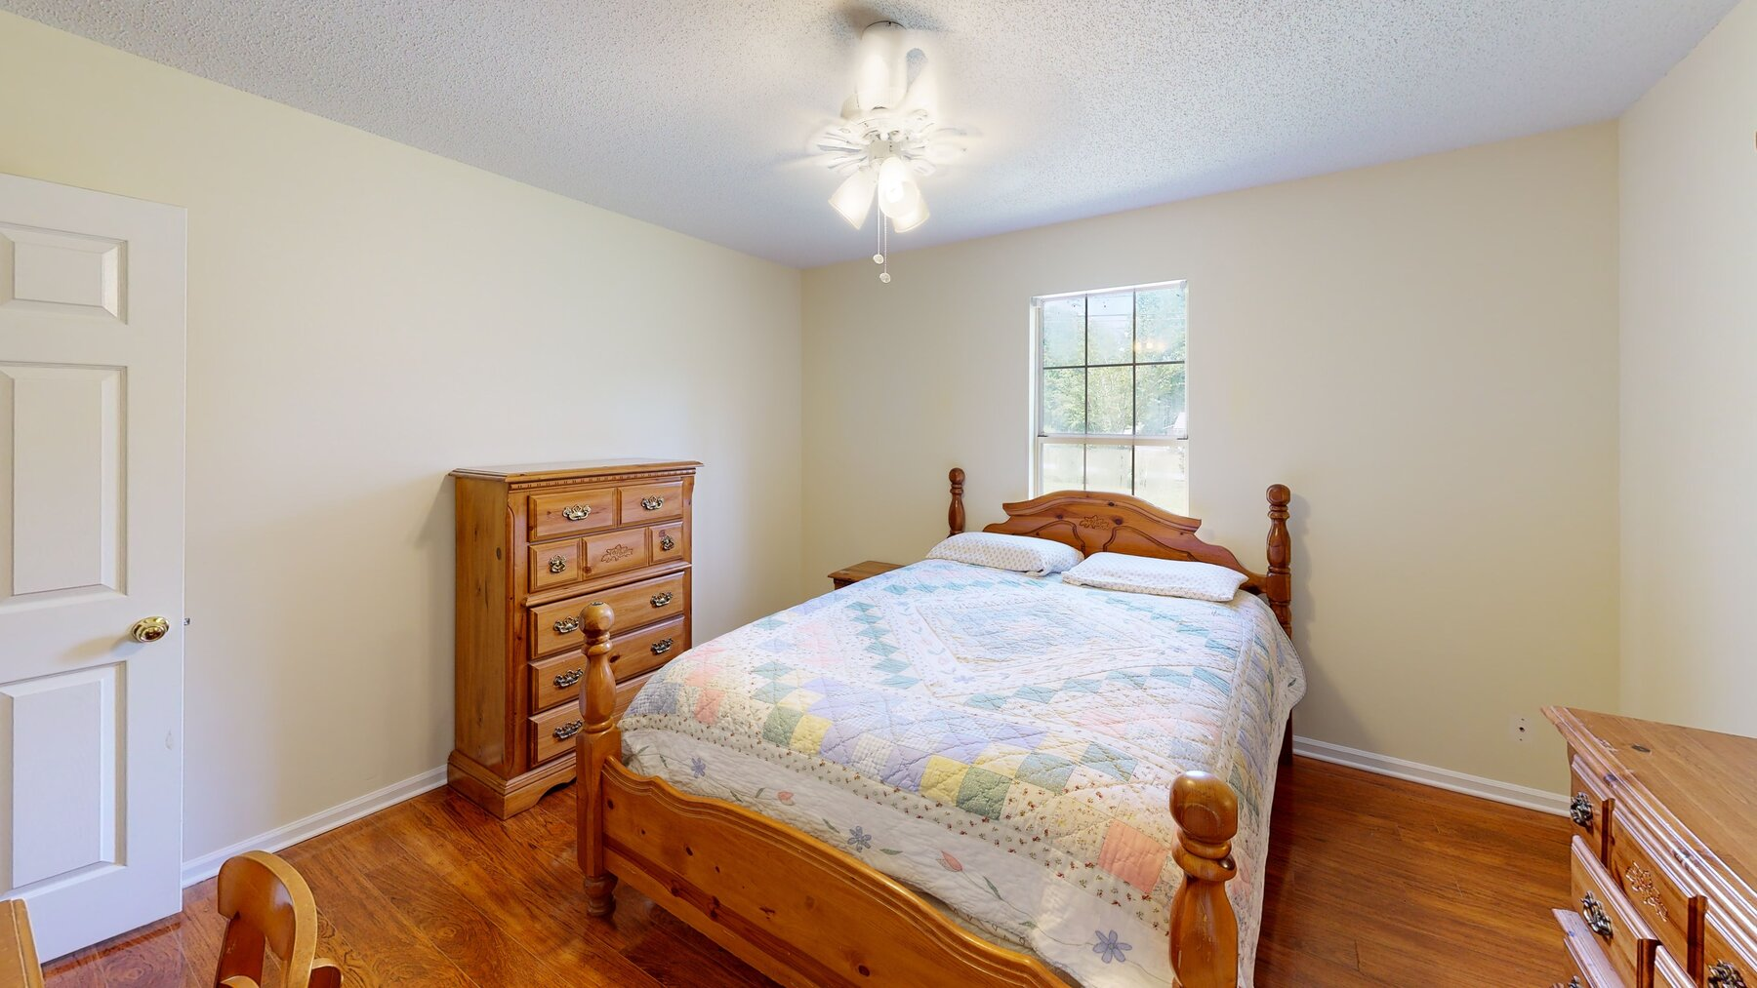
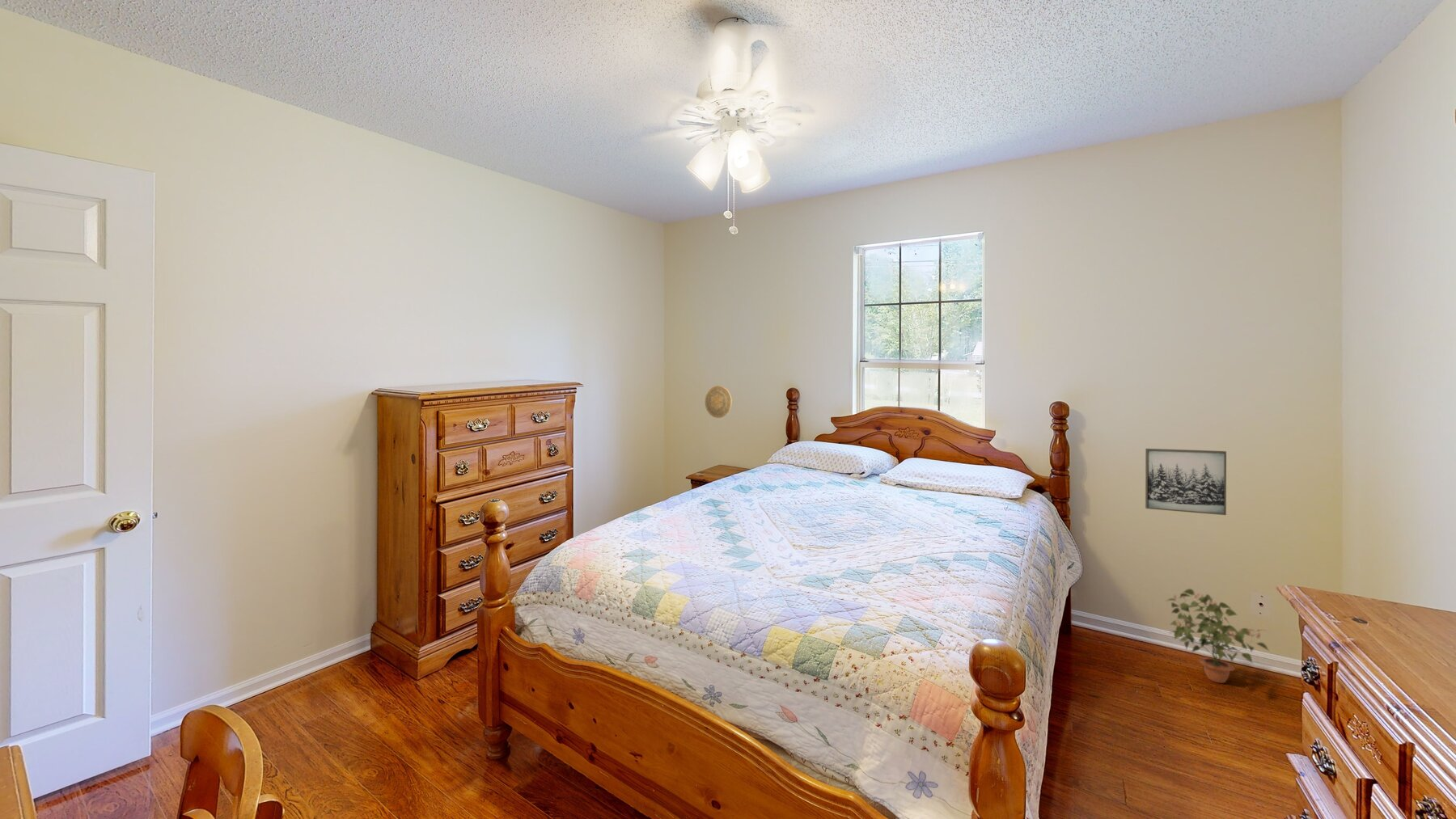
+ wall art [1145,448,1227,516]
+ decorative plate [705,385,733,419]
+ potted plant [1165,588,1269,684]
